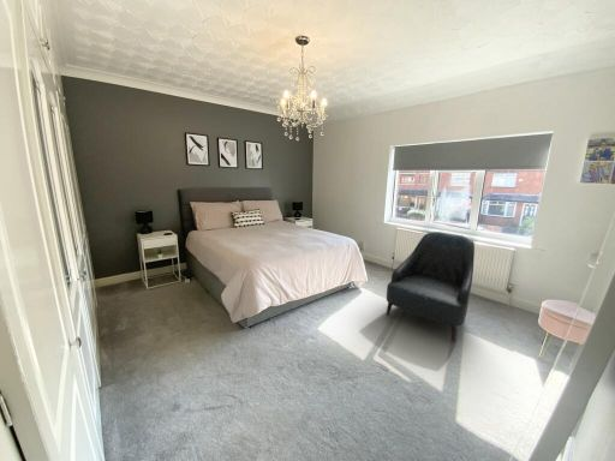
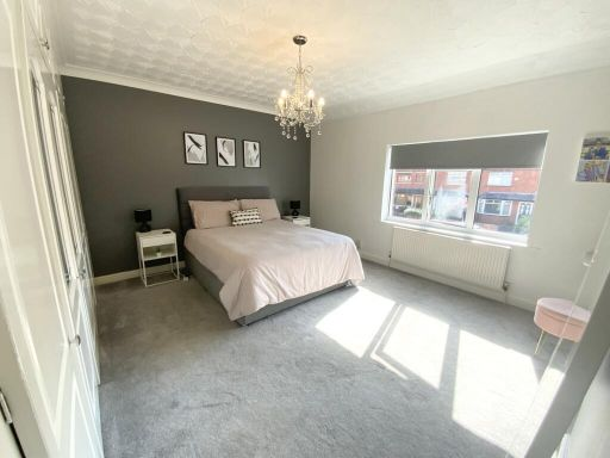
- armchair [386,230,476,342]
